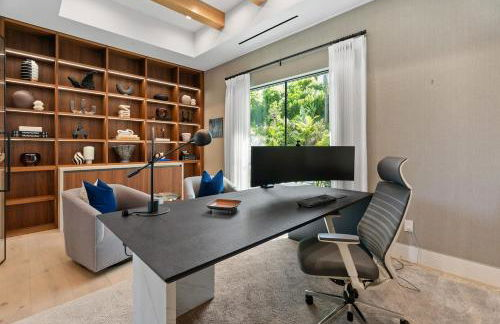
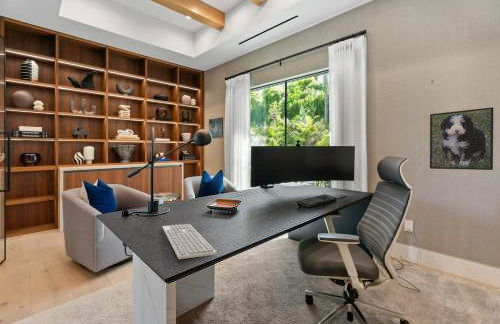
+ keyboard [161,223,218,260]
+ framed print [429,106,494,171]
